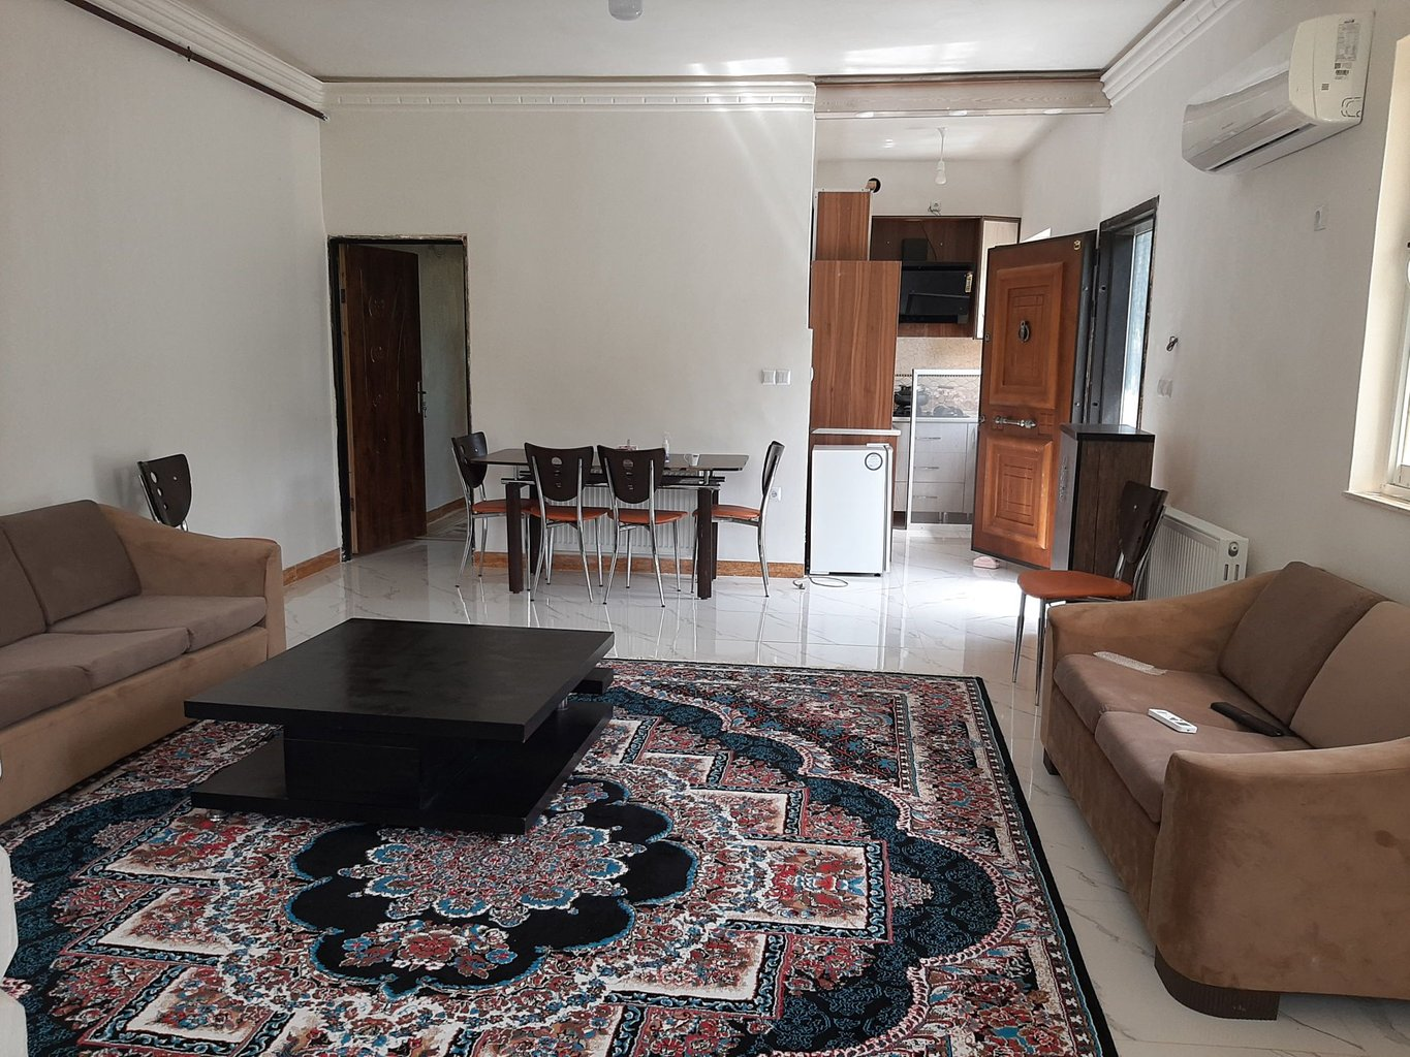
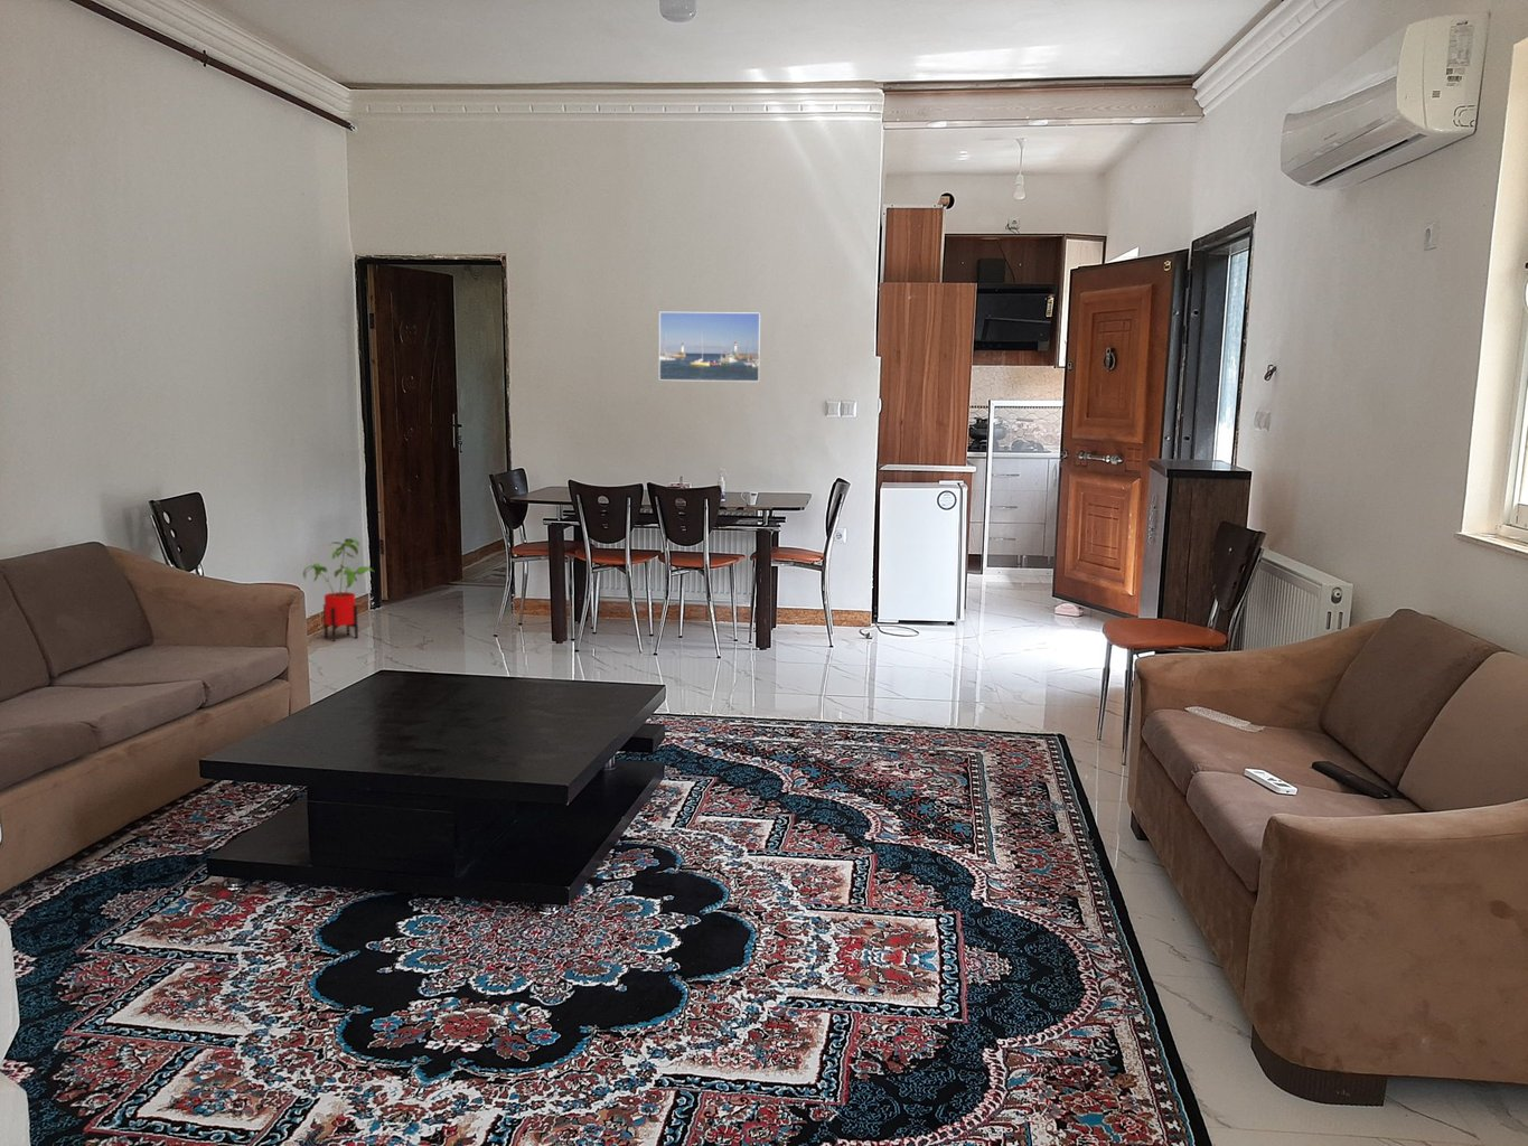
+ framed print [659,311,761,383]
+ house plant [302,537,374,643]
